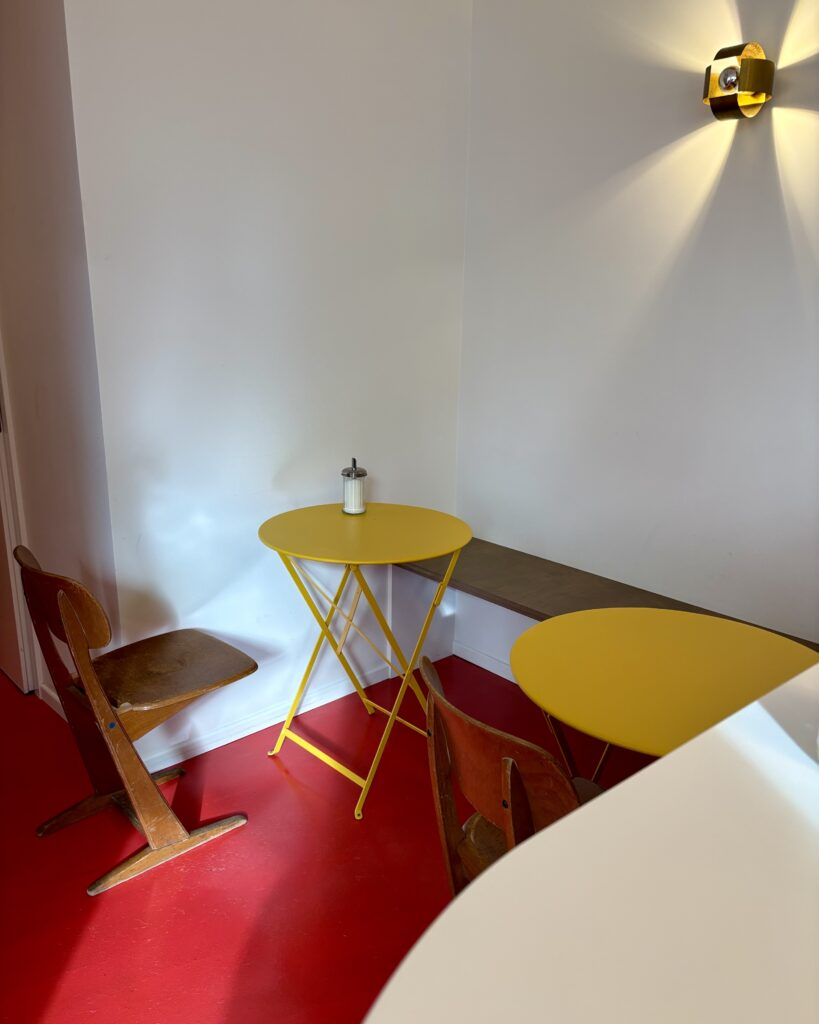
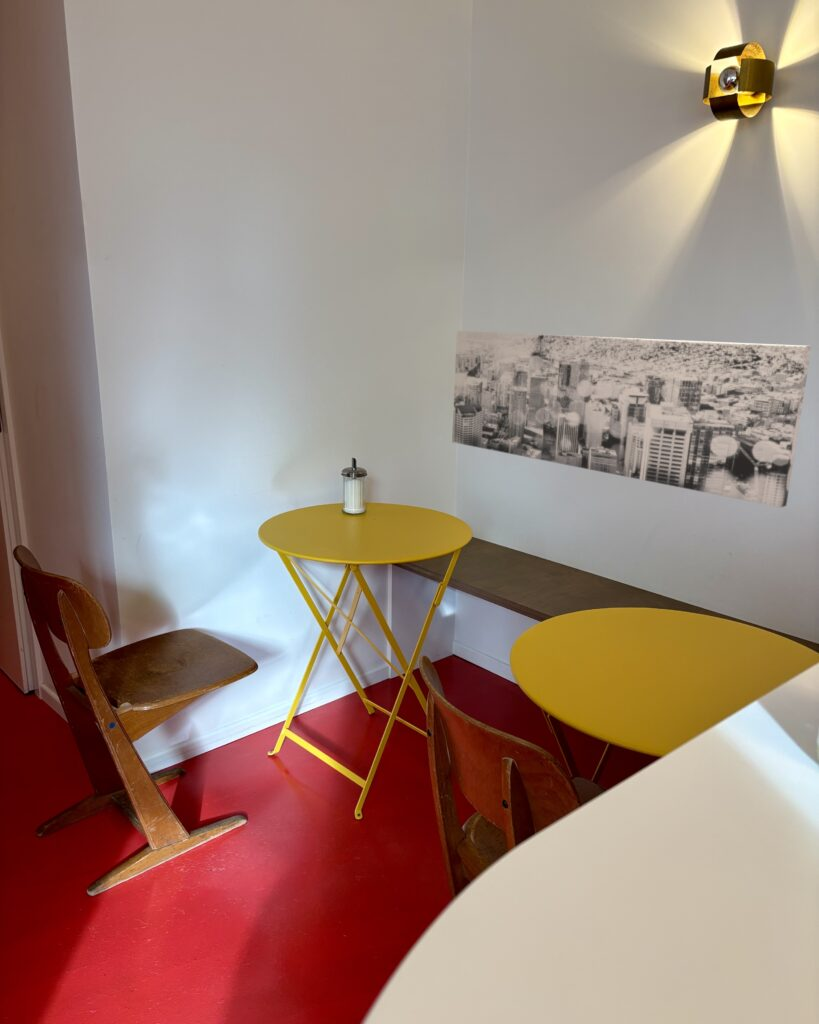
+ wall art [451,330,812,508]
